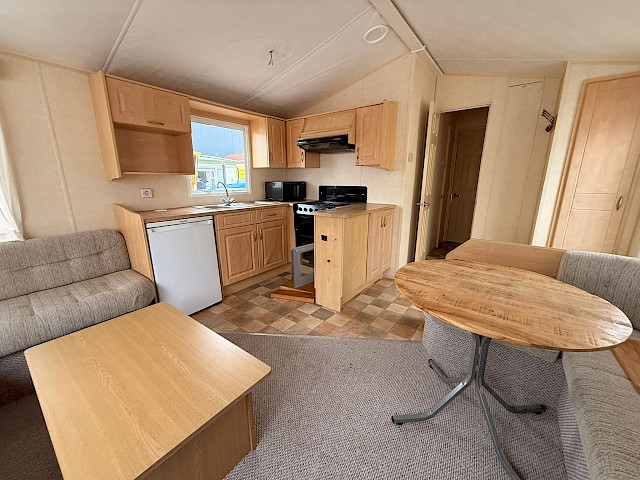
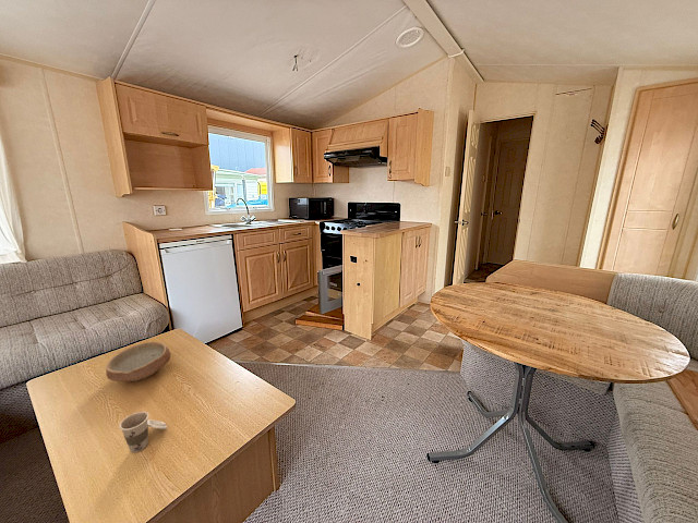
+ cup [118,411,168,453]
+ bowl [105,341,172,382]
